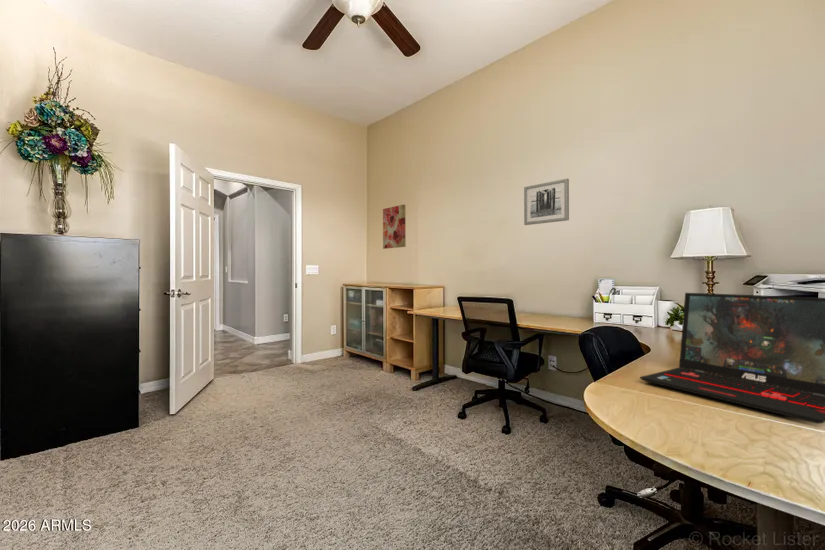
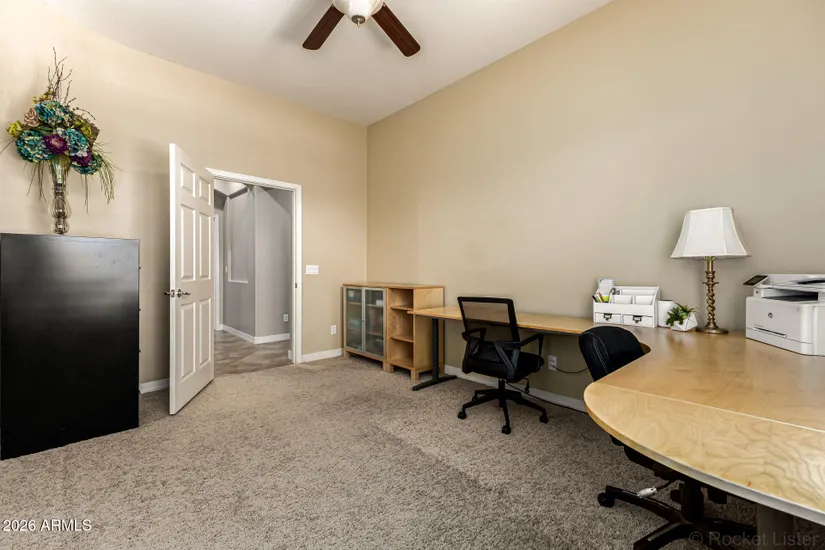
- laptop [639,292,825,425]
- wall art [382,204,407,250]
- wall art [523,178,570,226]
